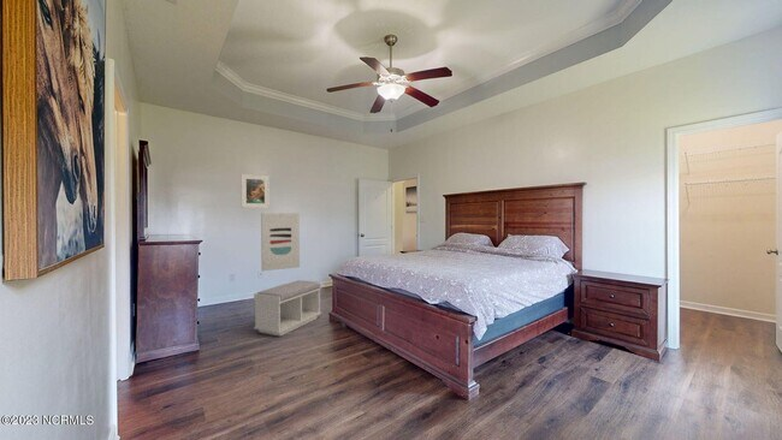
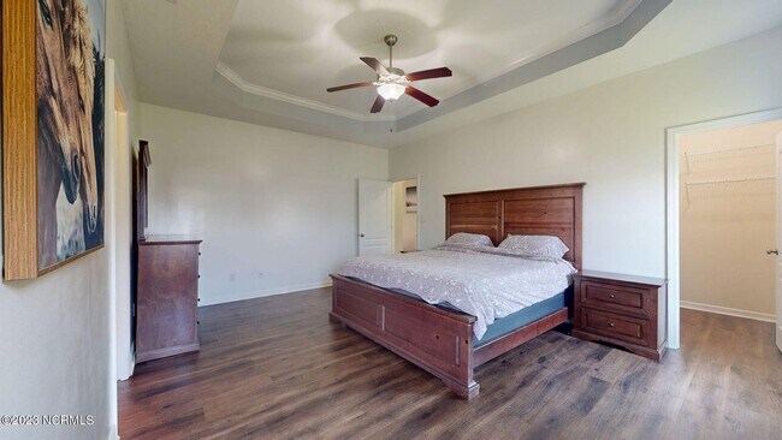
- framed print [239,173,271,209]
- bench [253,279,322,337]
- wall art [260,212,301,272]
